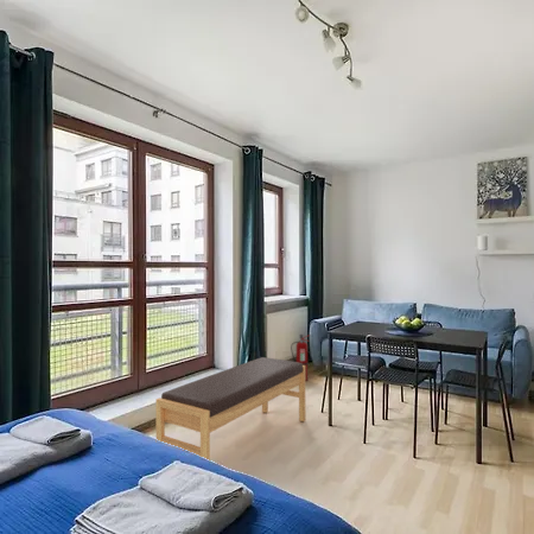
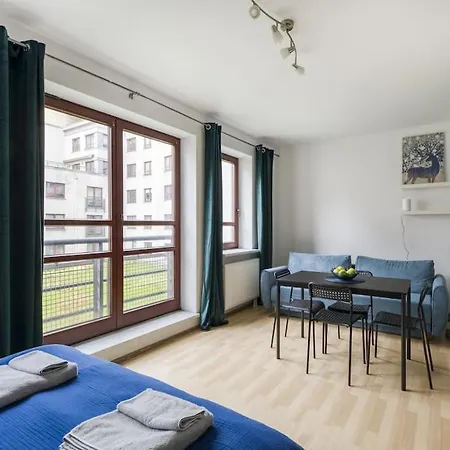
- fire extinguisher [290,333,312,382]
- bench [154,356,307,462]
